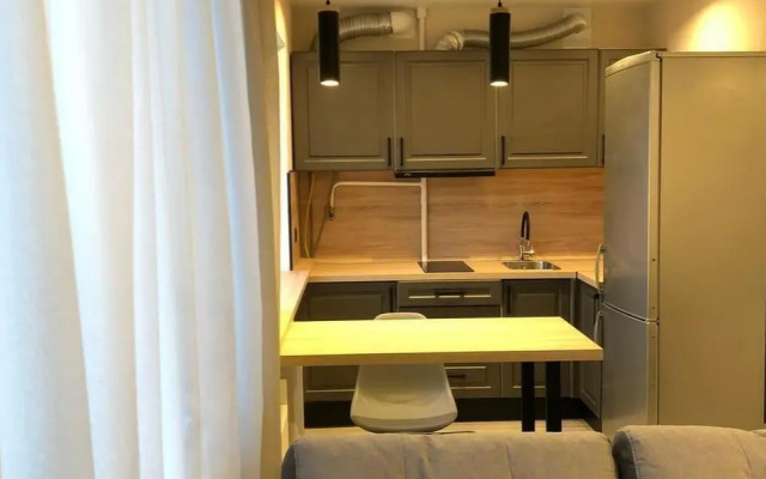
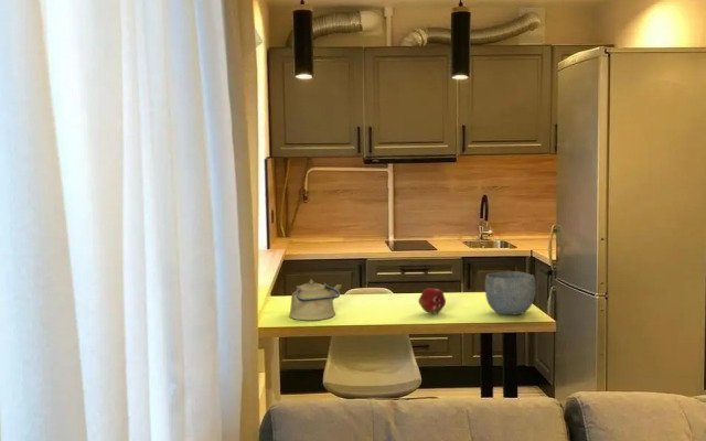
+ fruit [417,287,447,315]
+ bowl [484,270,537,315]
+ kettle [288,278,343,321]
